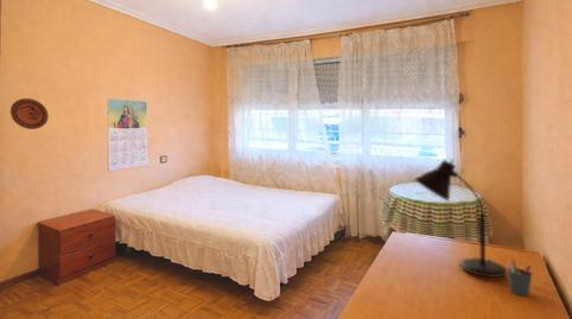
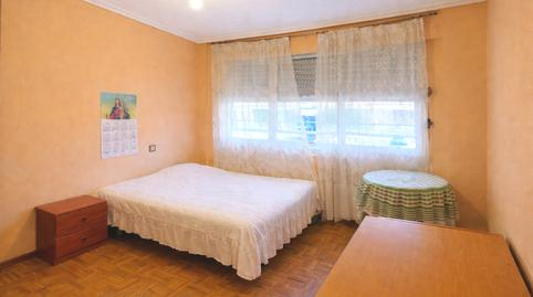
- desk lamp [413,158,508,279]
- pen holder [507,260,533,296]
- decorative plate [9,97,50,130]
